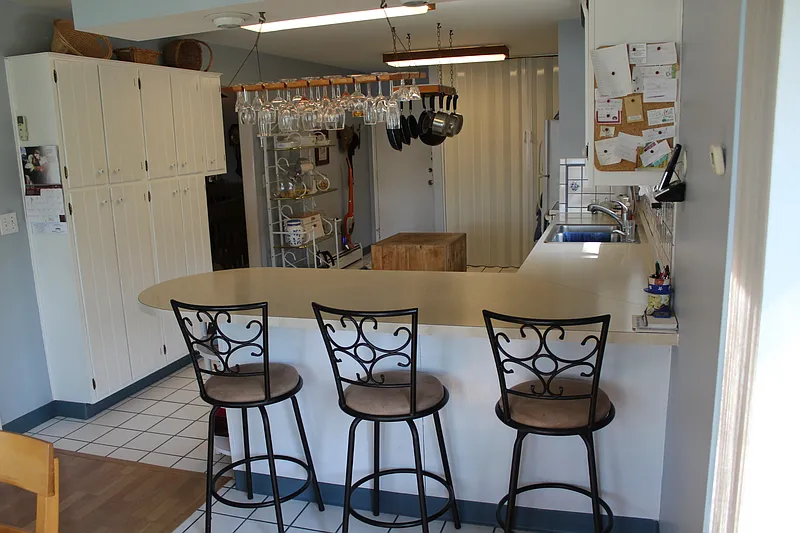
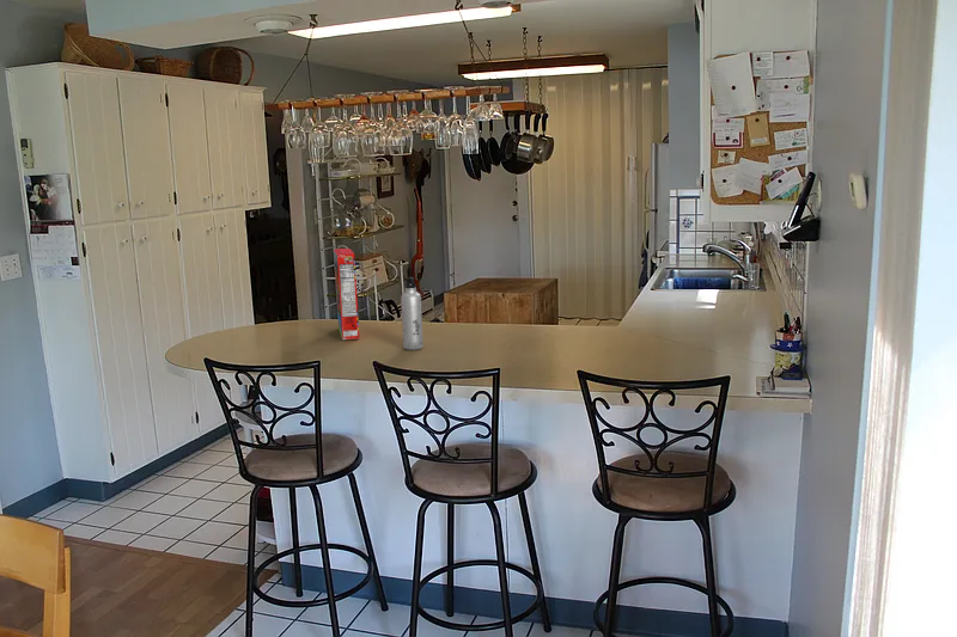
+ cereal box [333,247,360,341]
+ water bottle [400,276,425,351]
